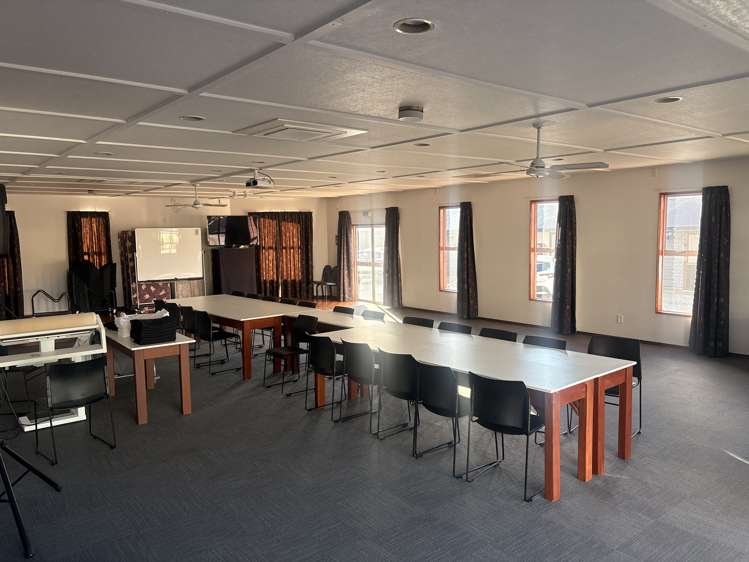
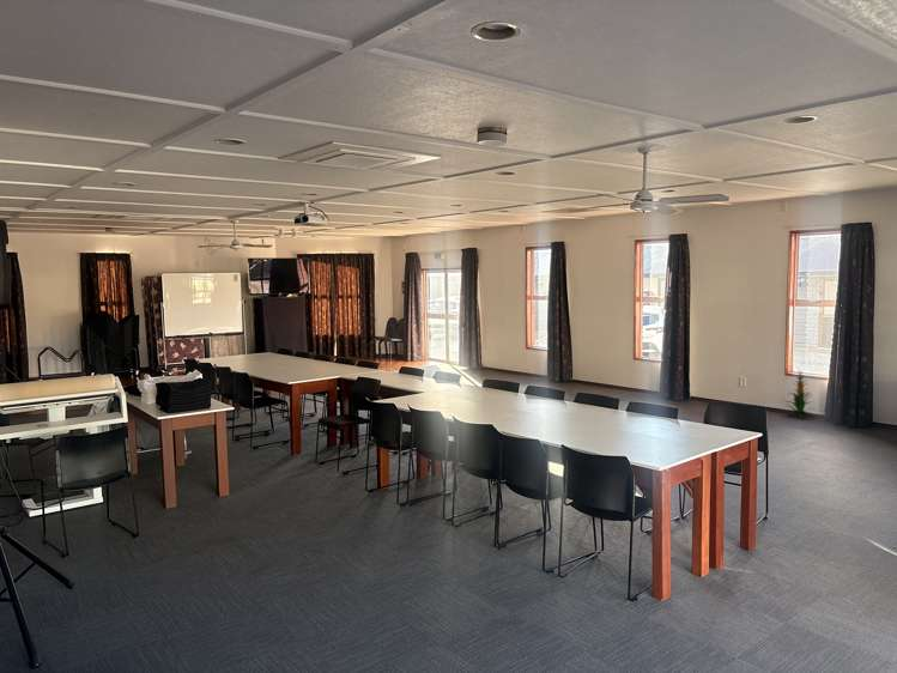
+ indoor plant [782,369,817,419]
